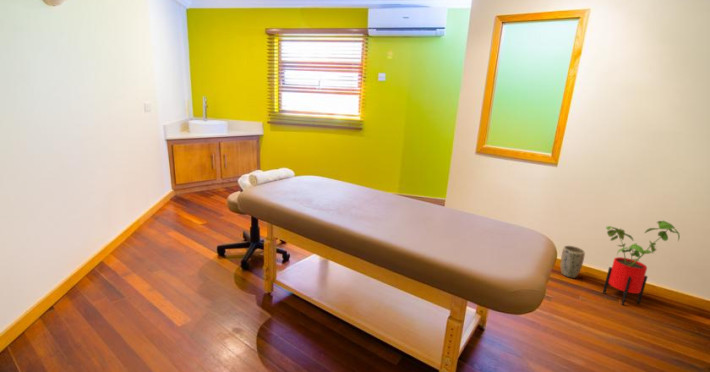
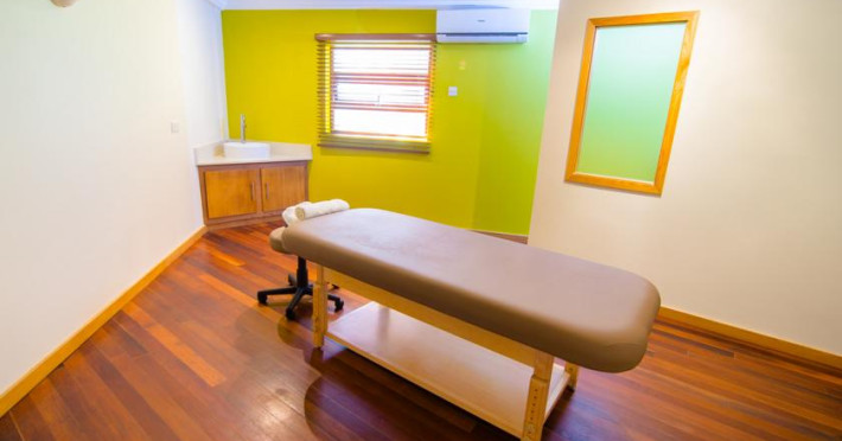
- plant pot [559,245,586,279]
- house plant [602,219,681,306]
